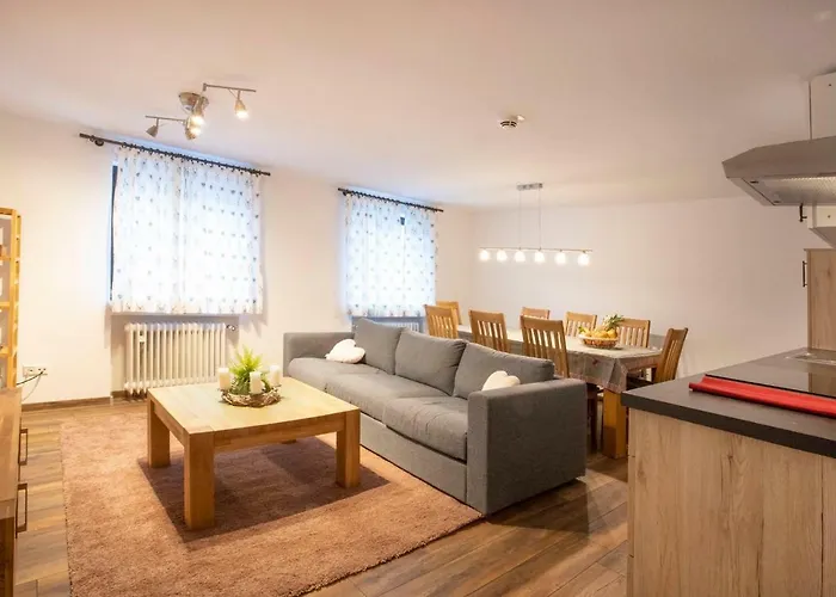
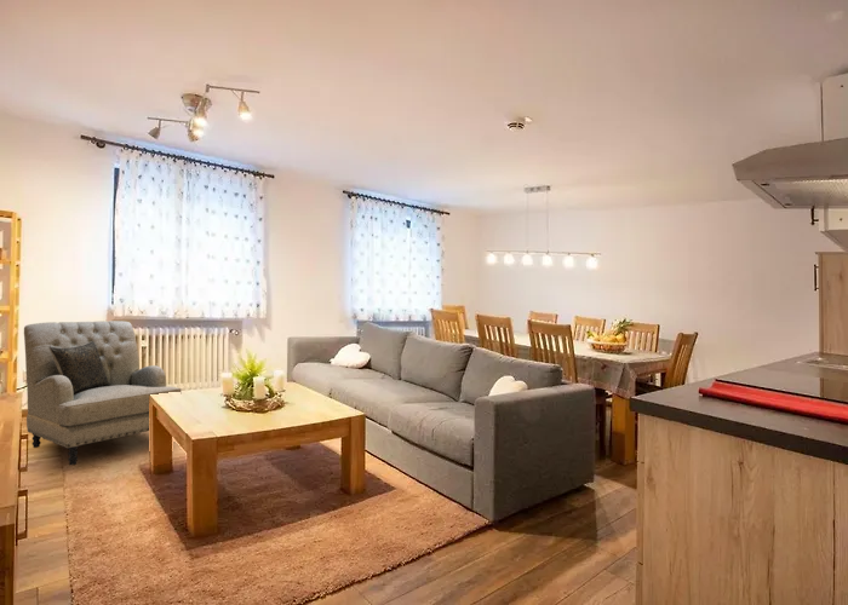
+ armchair [23,319,183,466]
